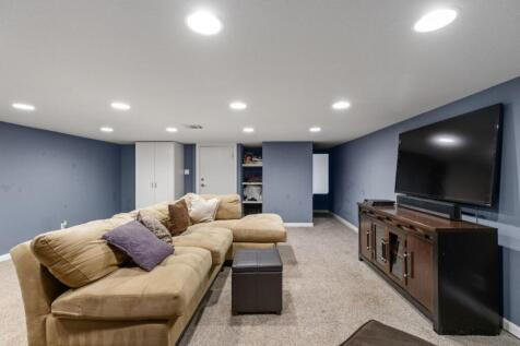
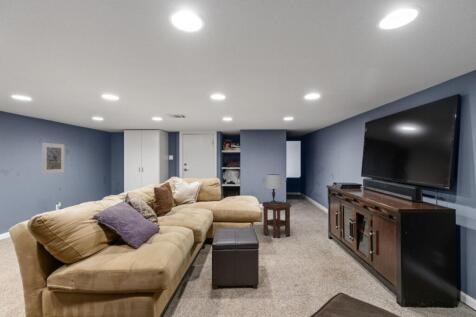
+ lamp [264,173,284,204]
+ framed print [41,142,65,175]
+ side table [261,200,292,239]
